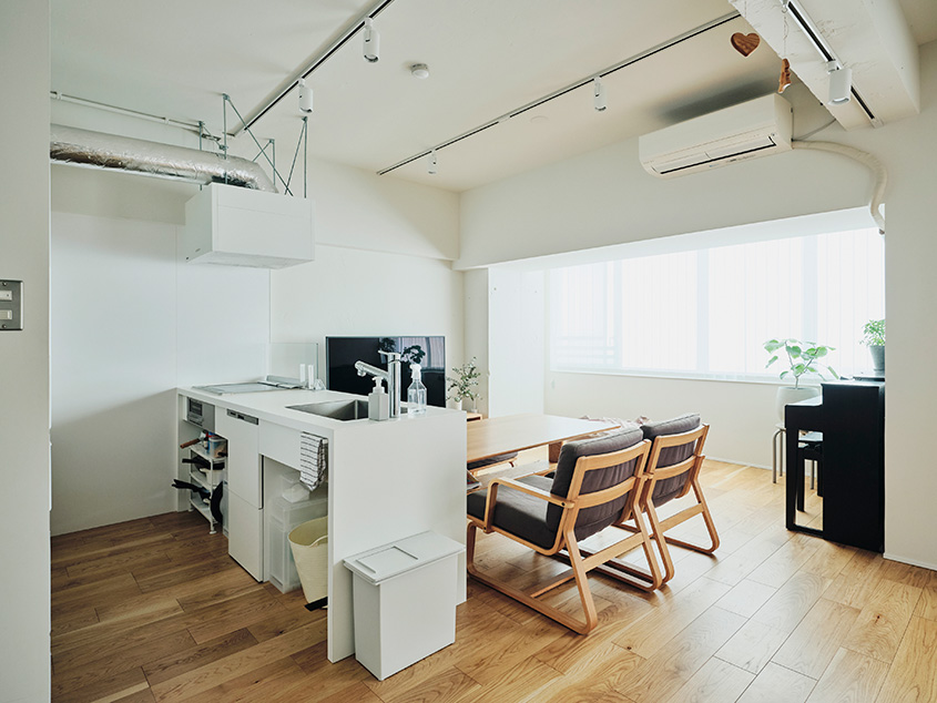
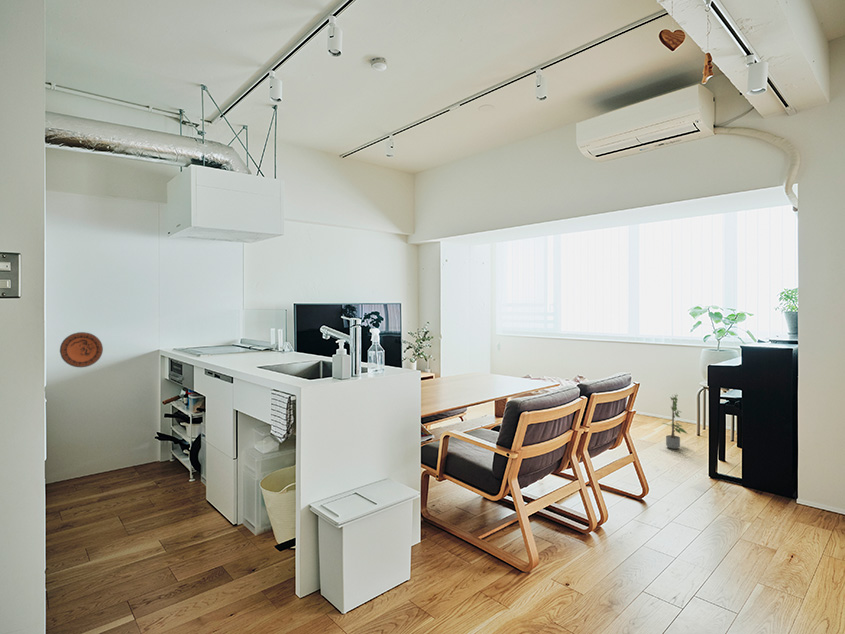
+ potted plant [662,392,689,450]
+ decorative plate [59,331,104,368]
